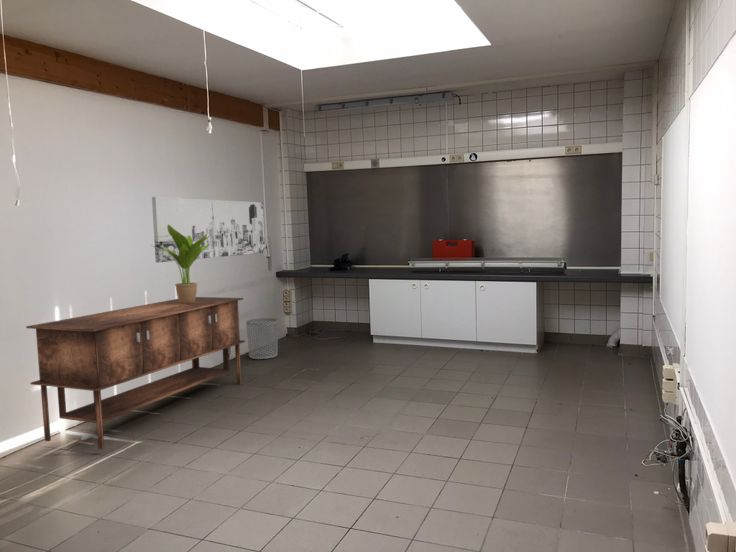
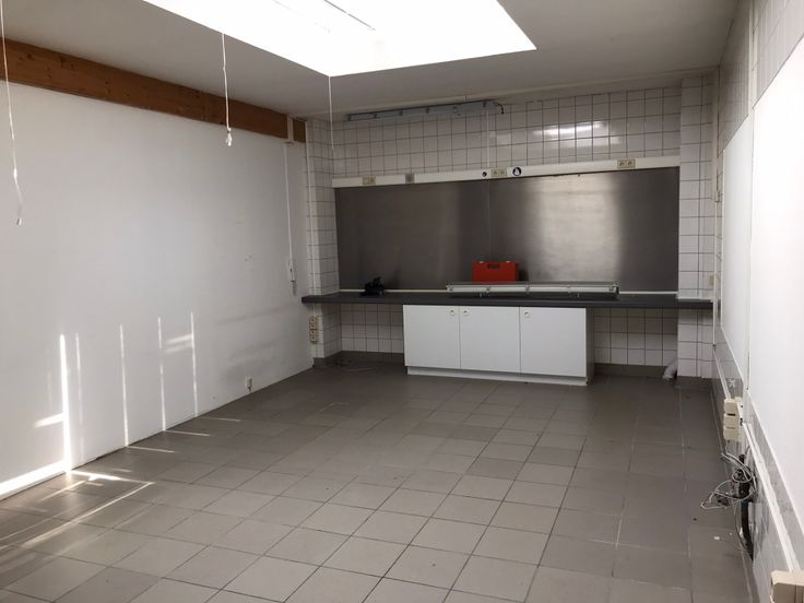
- sideboard [25,296,246,451]
- potted plant [152,225,211,304]
- waste bin [245,317,279,360]
- wall art [151,196,266,264]
